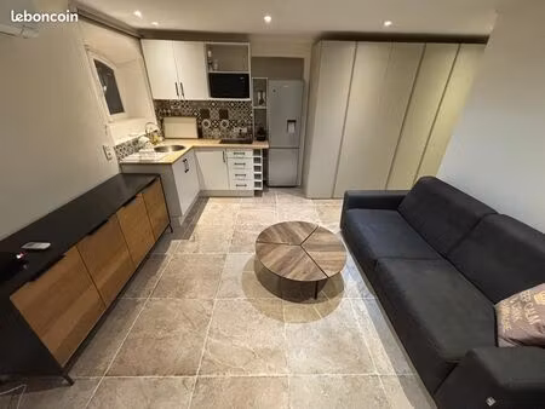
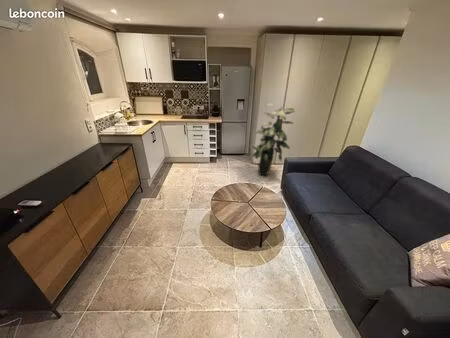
+ indoor plant [251,103,296,177]
